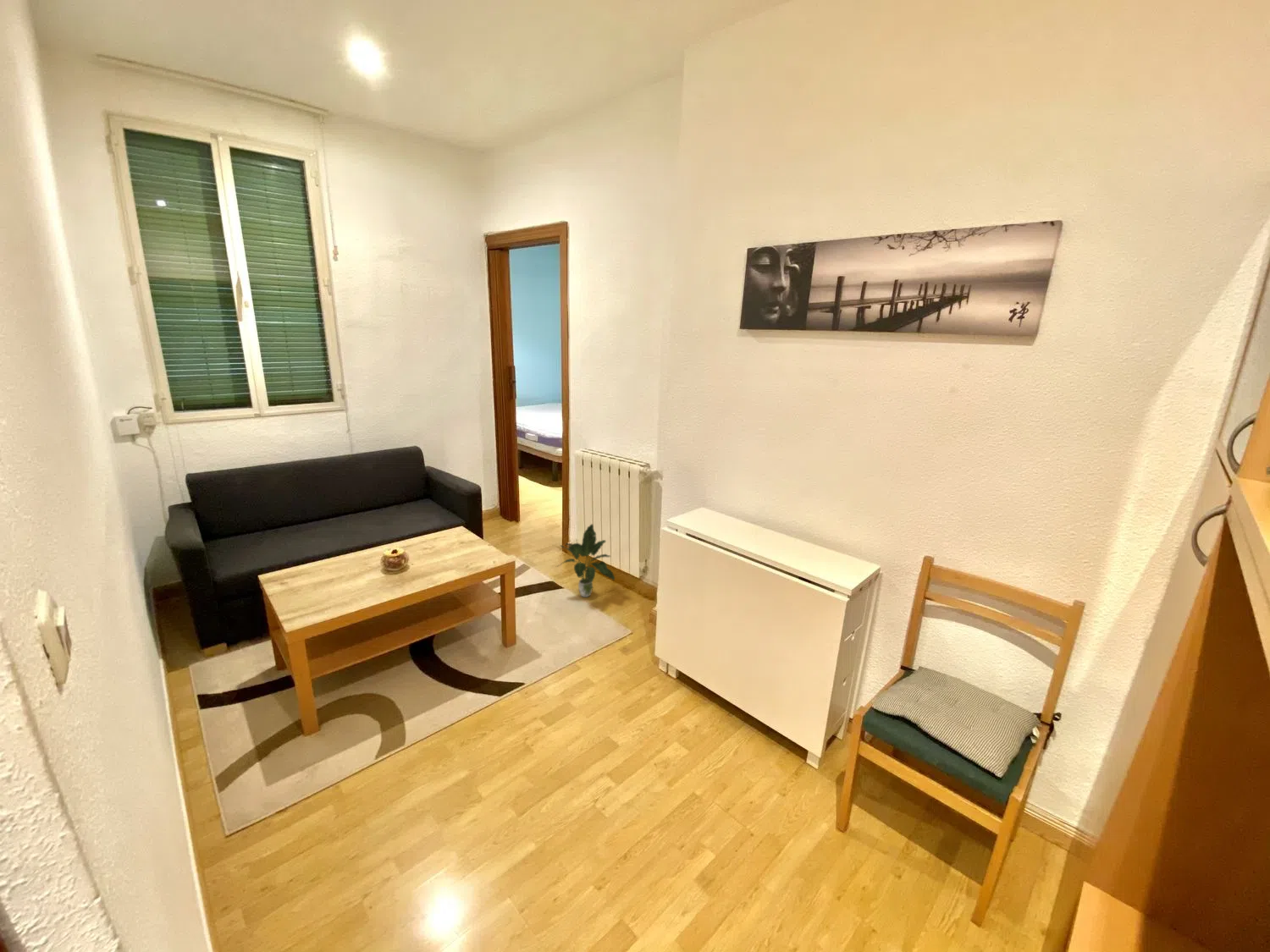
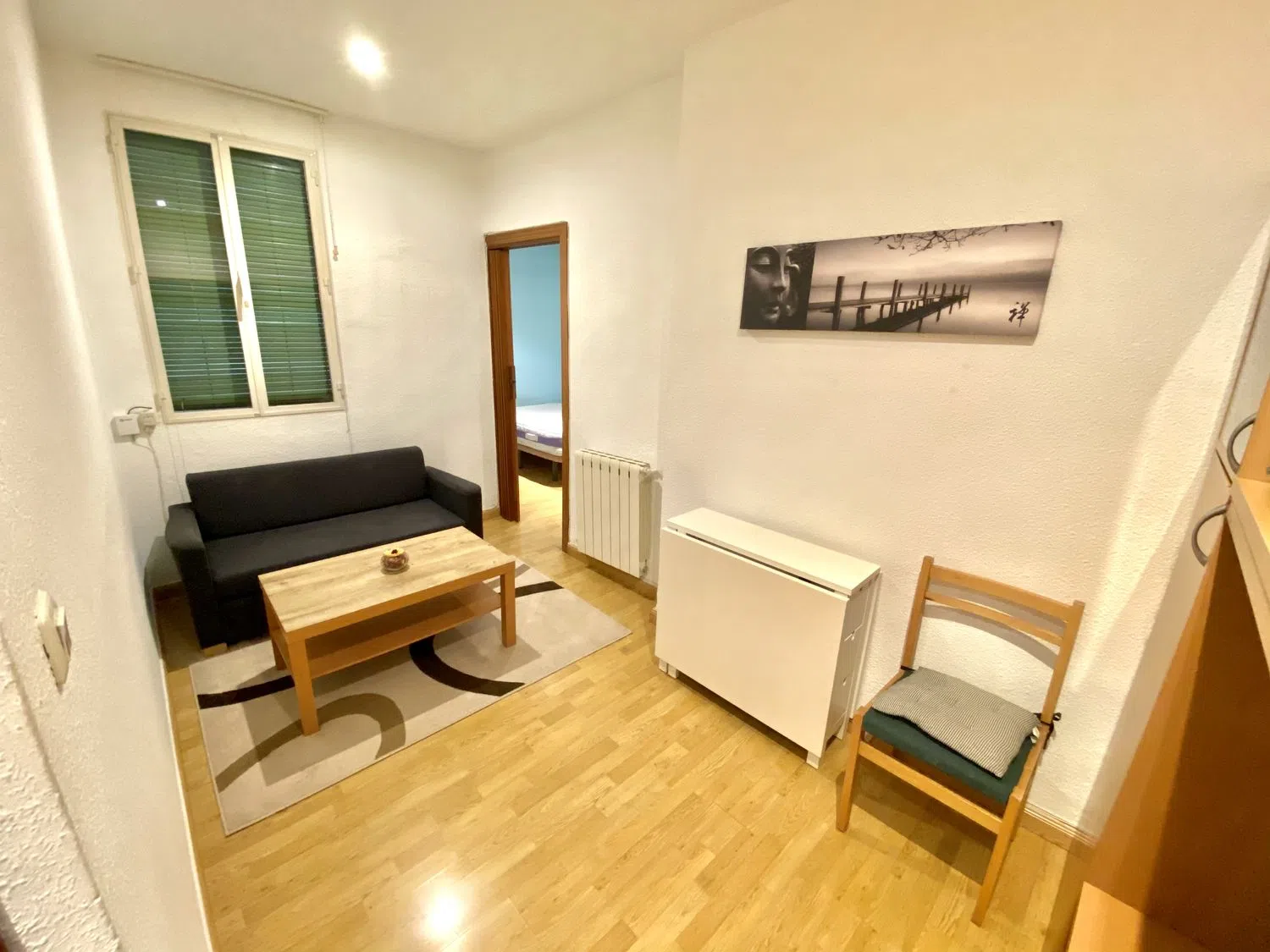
- potted plant [555,523,616,598]
